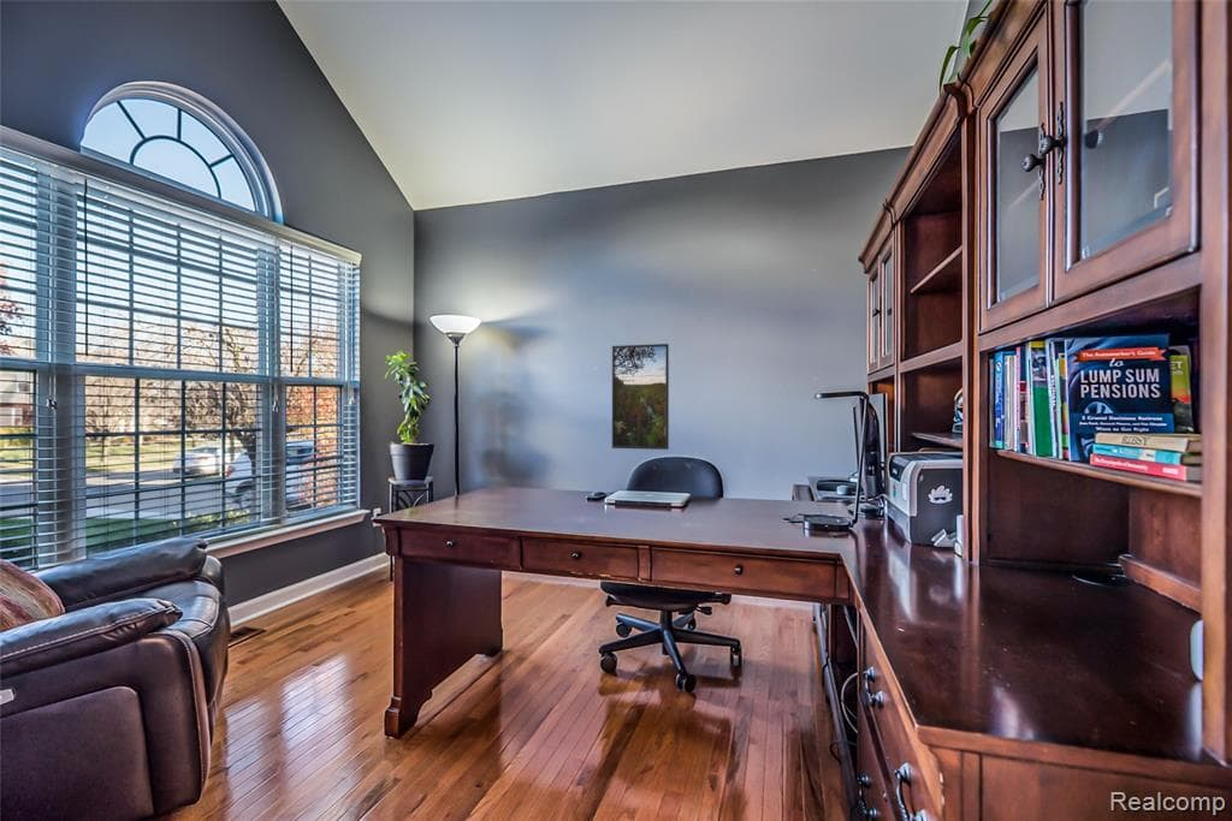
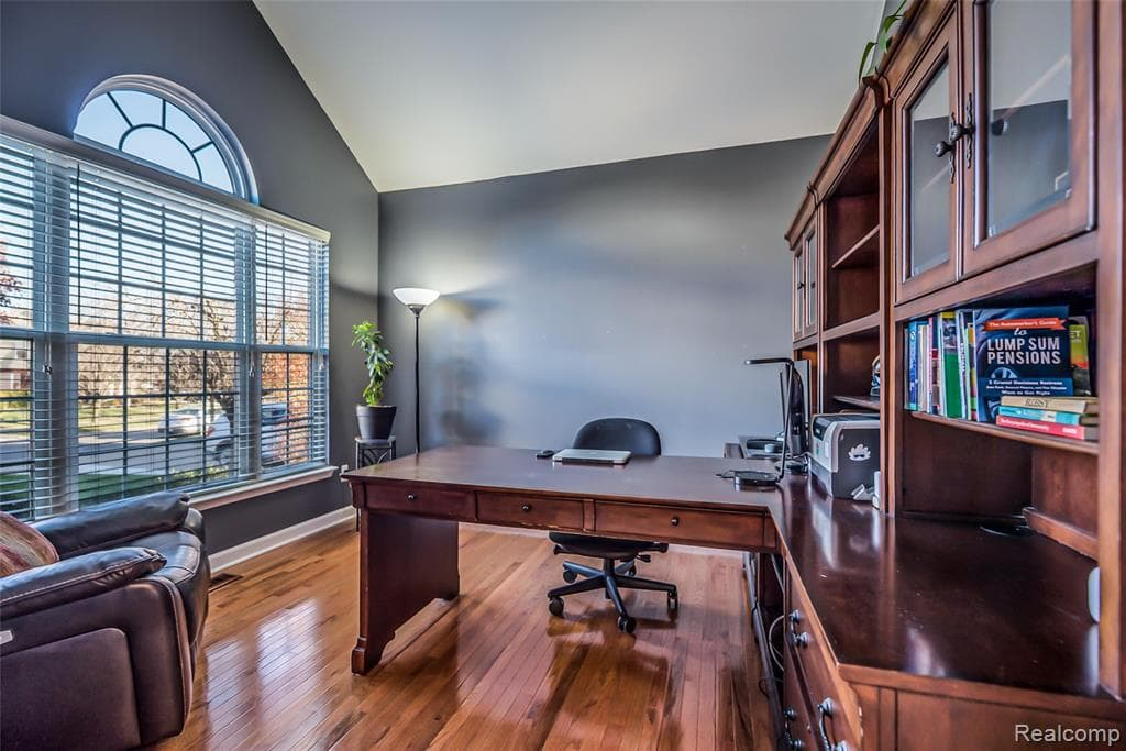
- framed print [611,343,670,451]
